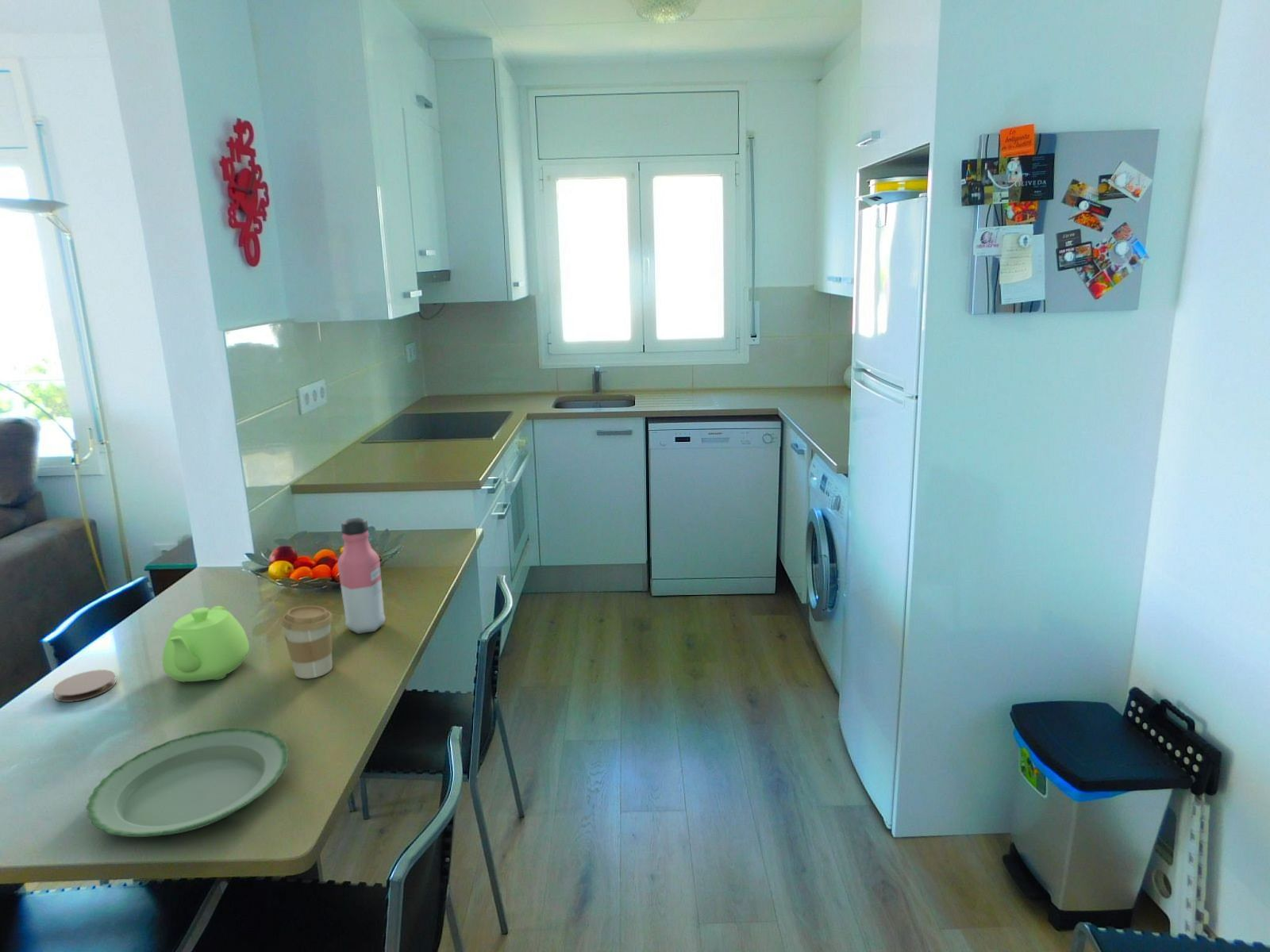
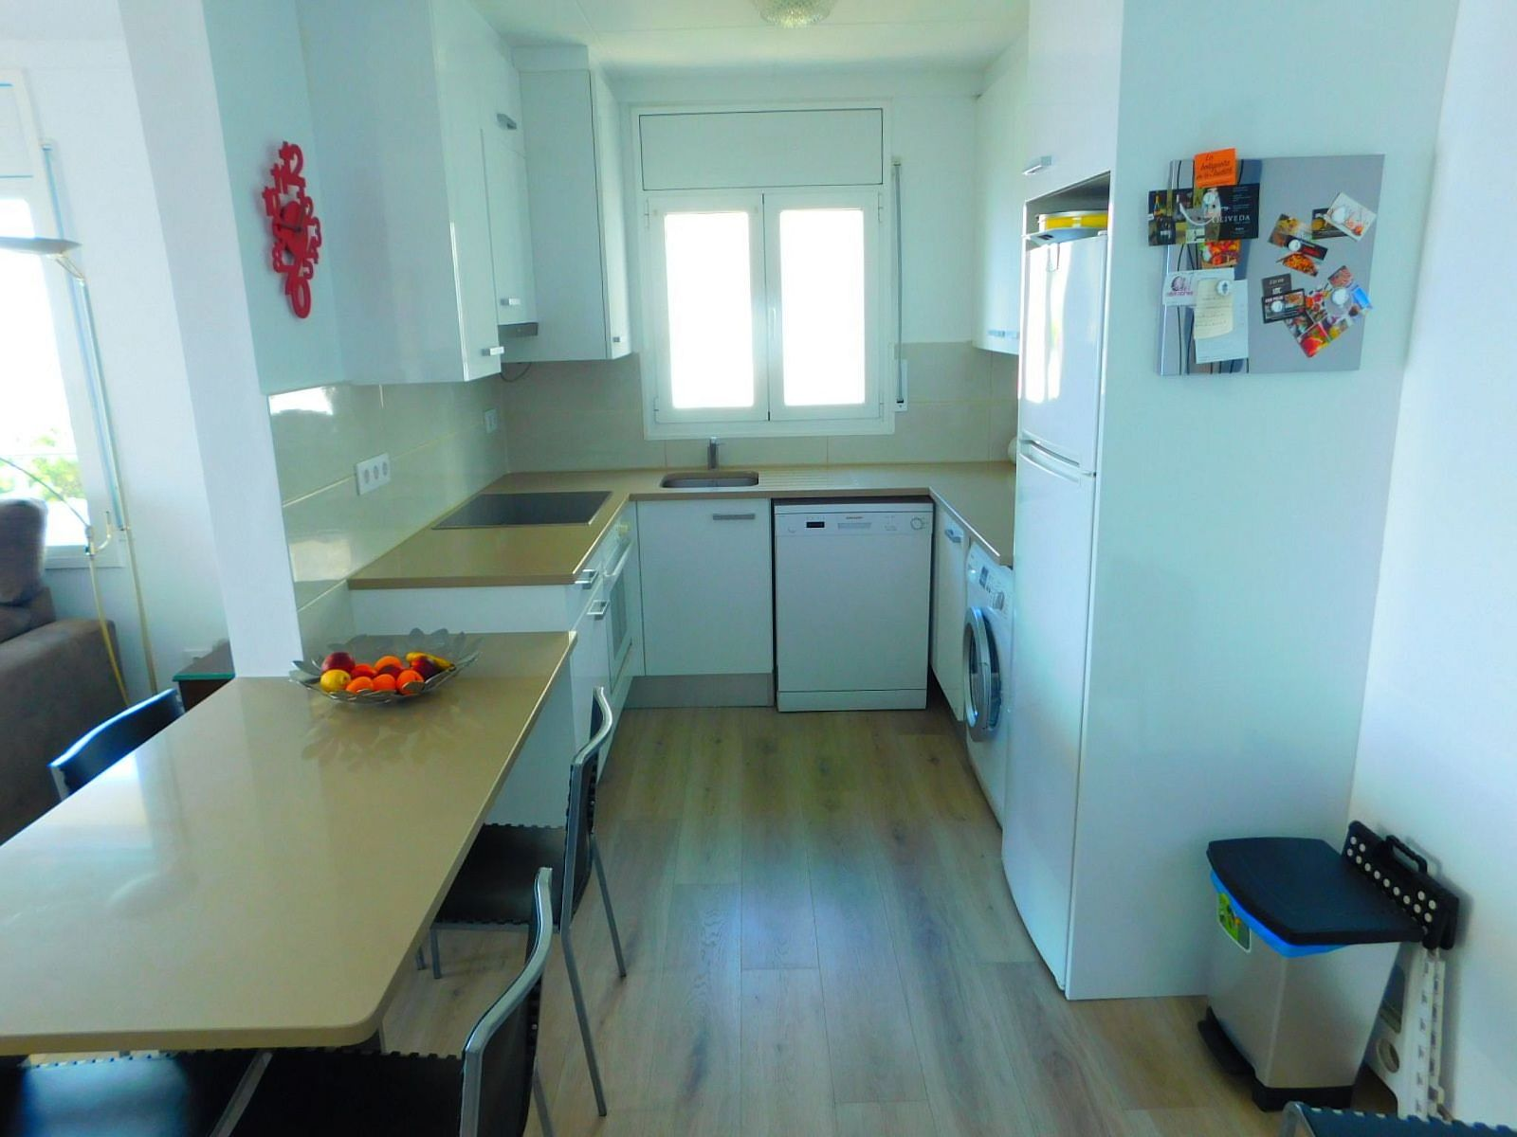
- coffee cup [280,605,333,679]
- plate [85,727,290,838]
- teapot [162,605,250,683]
- water bottle [337,517,387,635]
- coaster [52,669,117,703]
